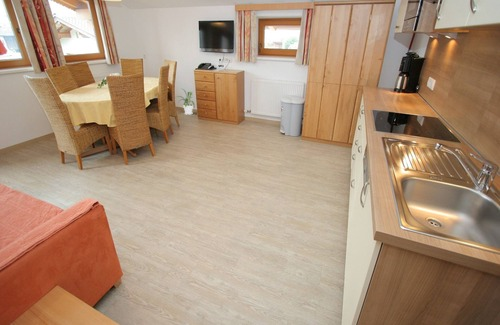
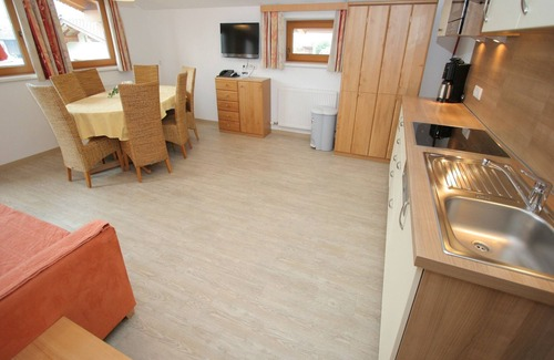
- house plant [176,88,196,116]
